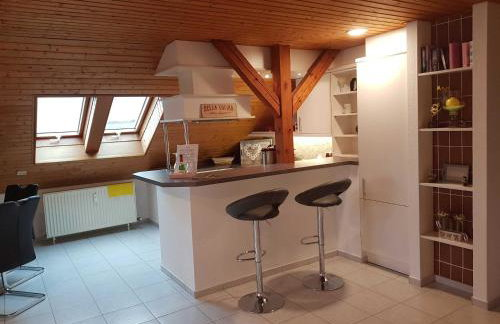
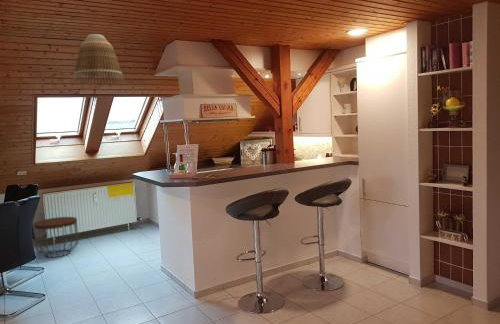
+ lamp shade [72,33,126,86]
+ side table [33,216,79,259]
